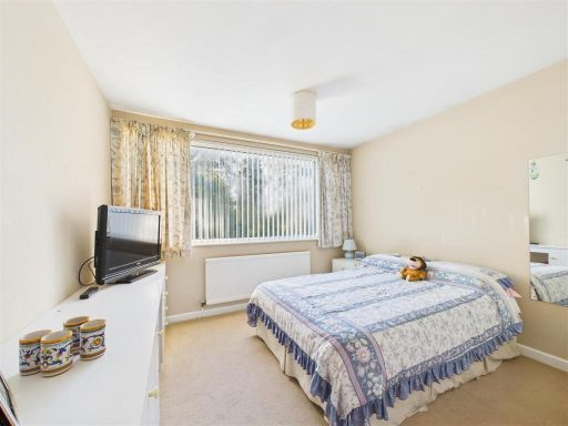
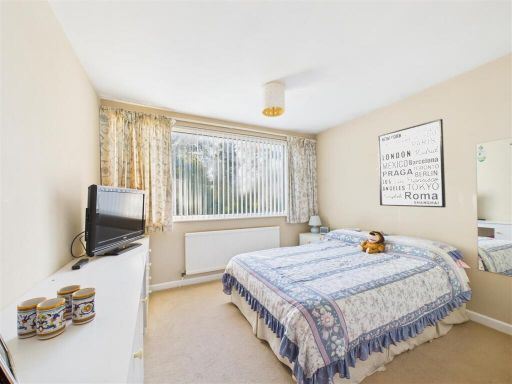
+ wall art [377,118,447,208]
